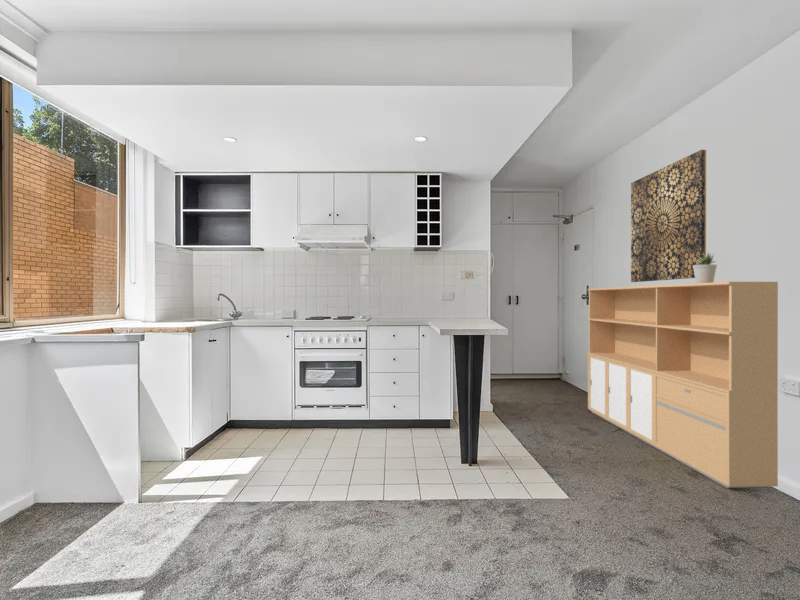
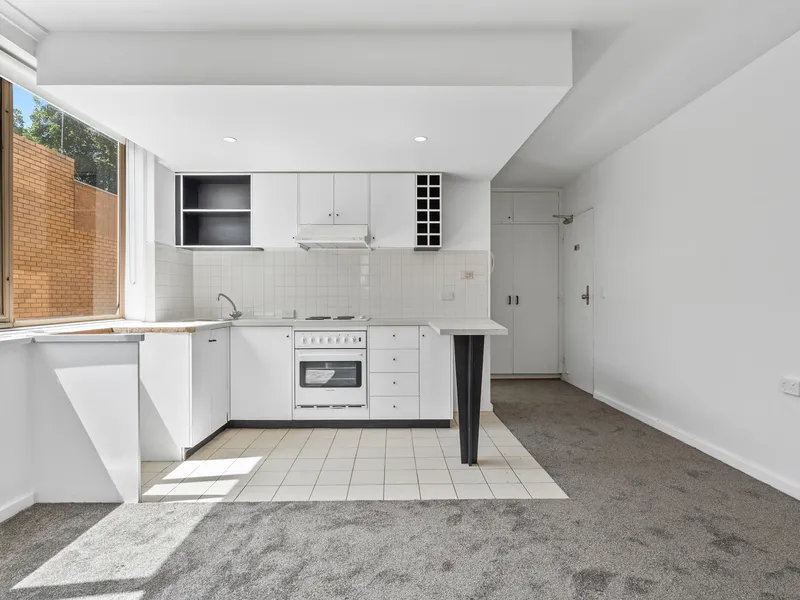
- wall art [630,149,707,283]
- potted plant [693,252,718,283]
- storage cabinet [587,281,779,489]
